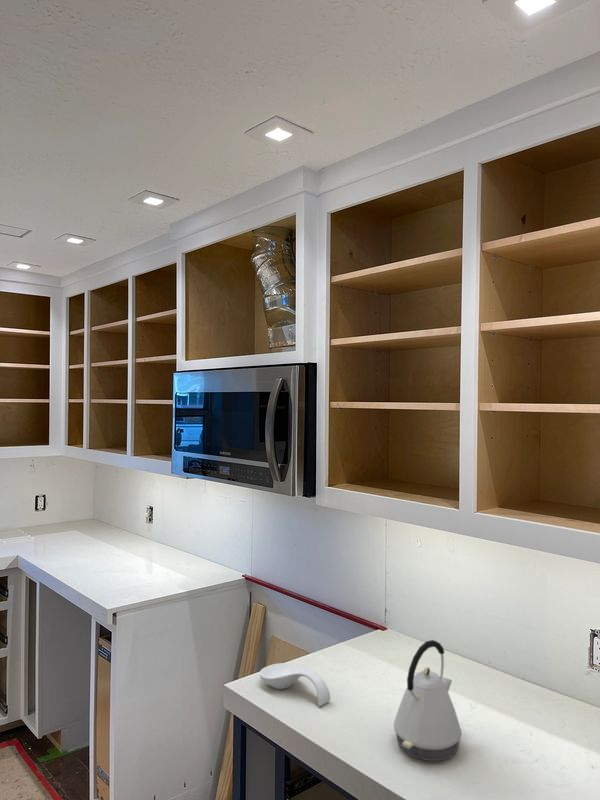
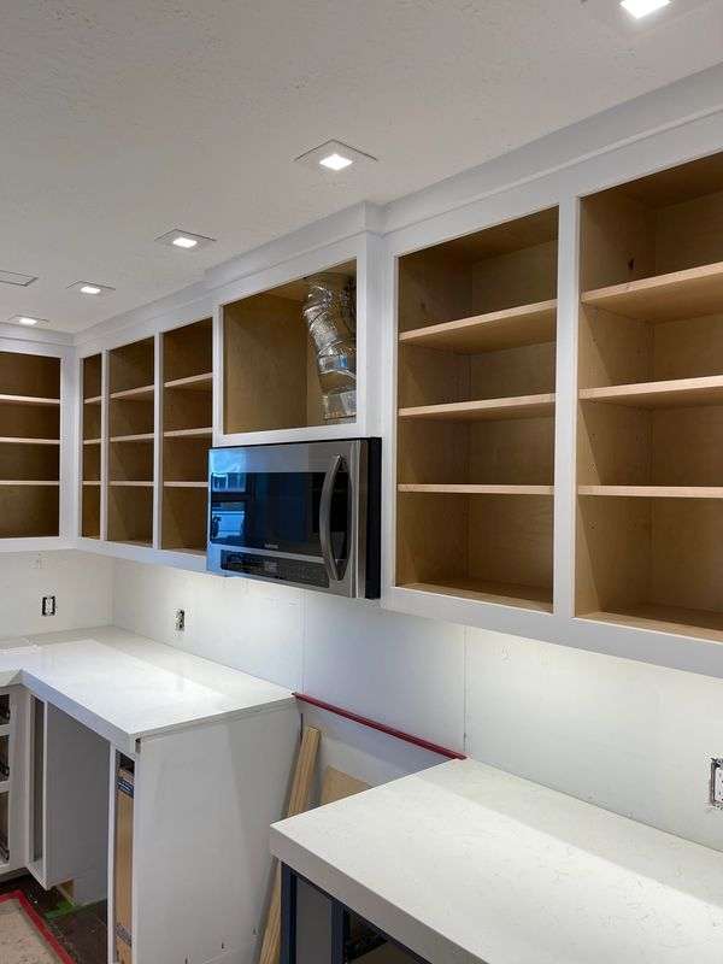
- spoon rest [258,662,331,707]
- kettle [393,639,463,762]
